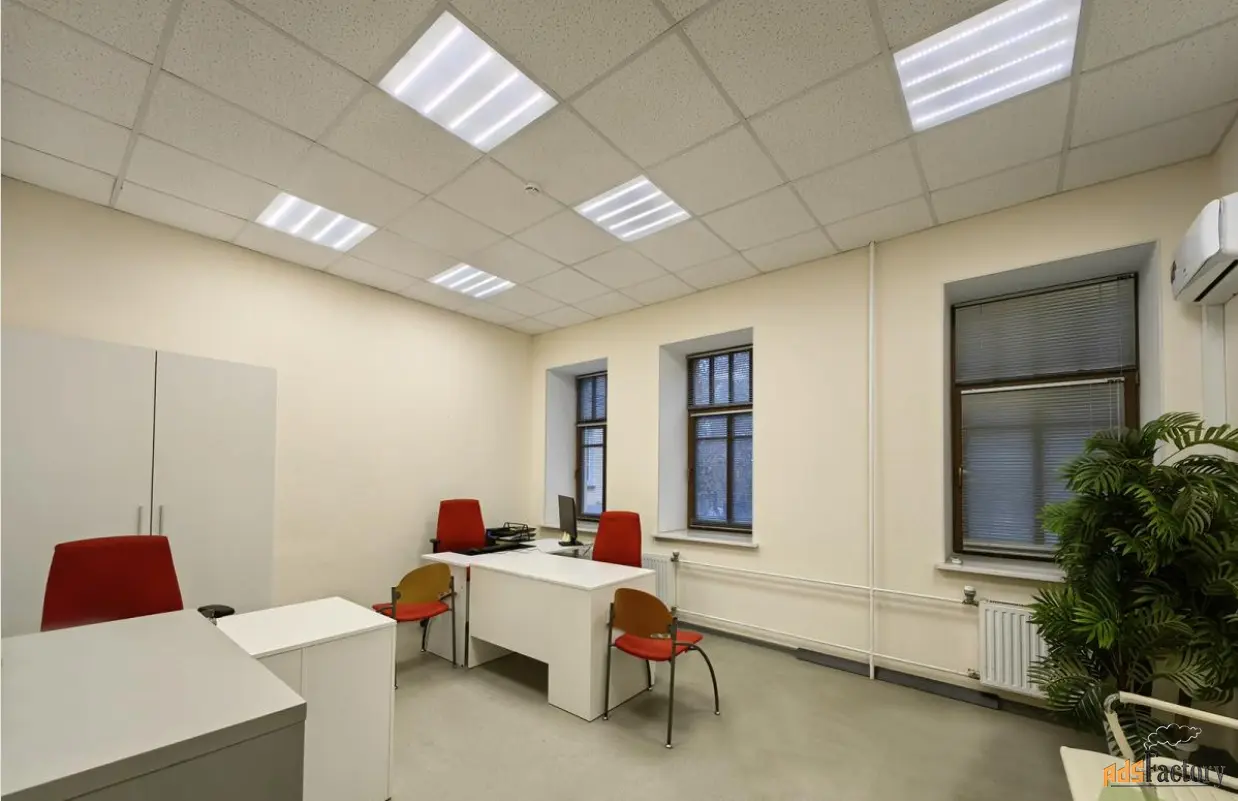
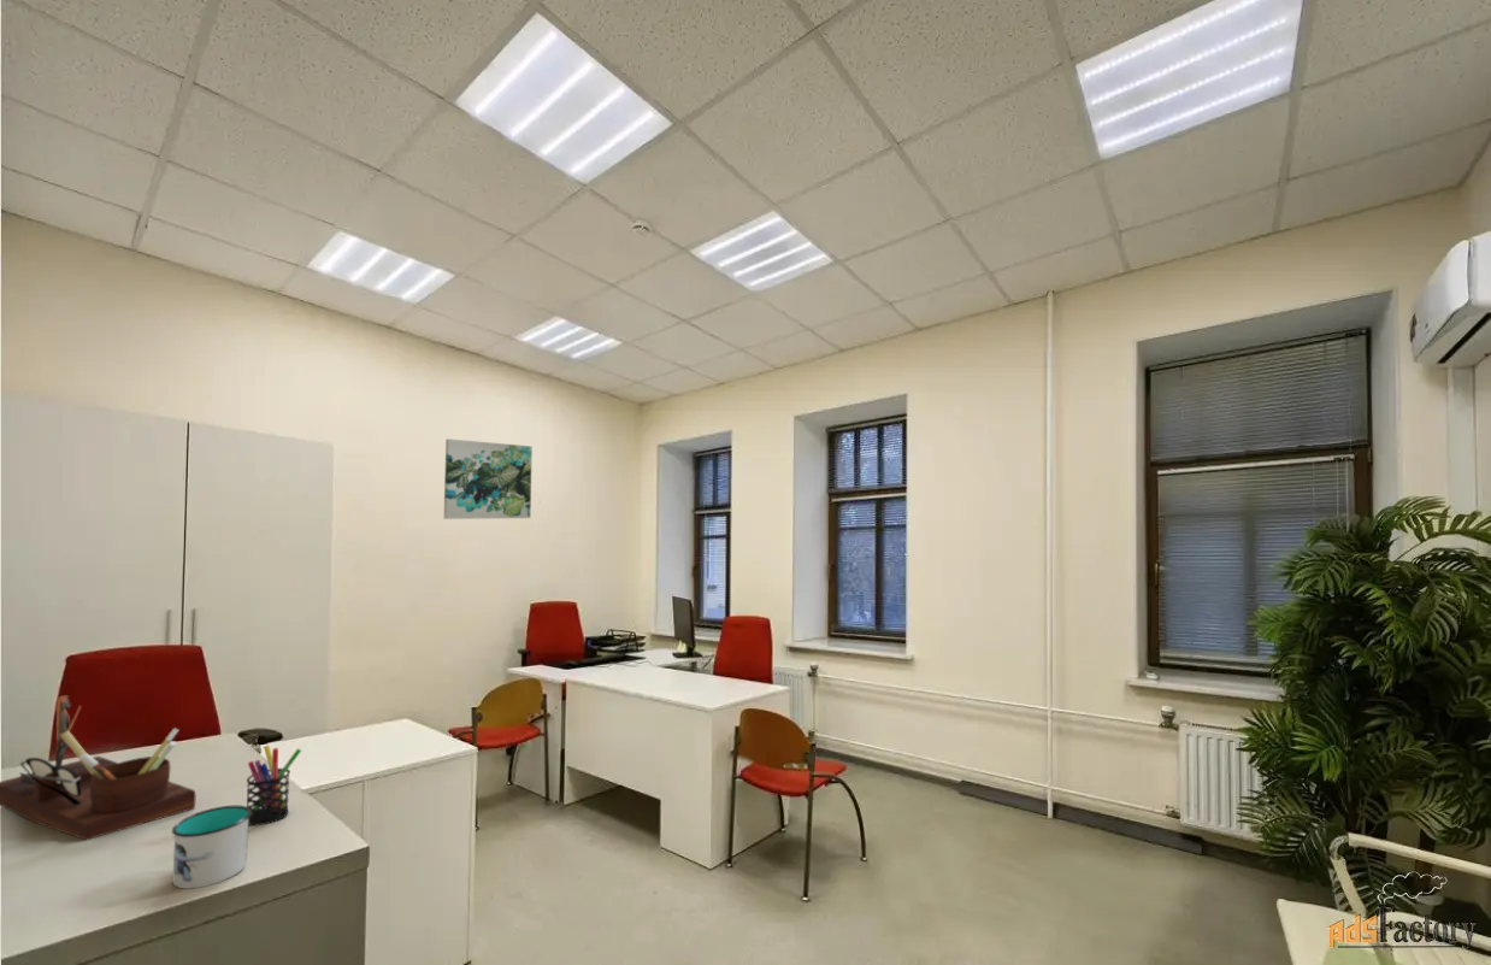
+ pen holder [246,745,302,826]
+ desk organizer [0,695,196,841]
+ mug [171,805,252,889]
+ wall art [443,437,534,520]
